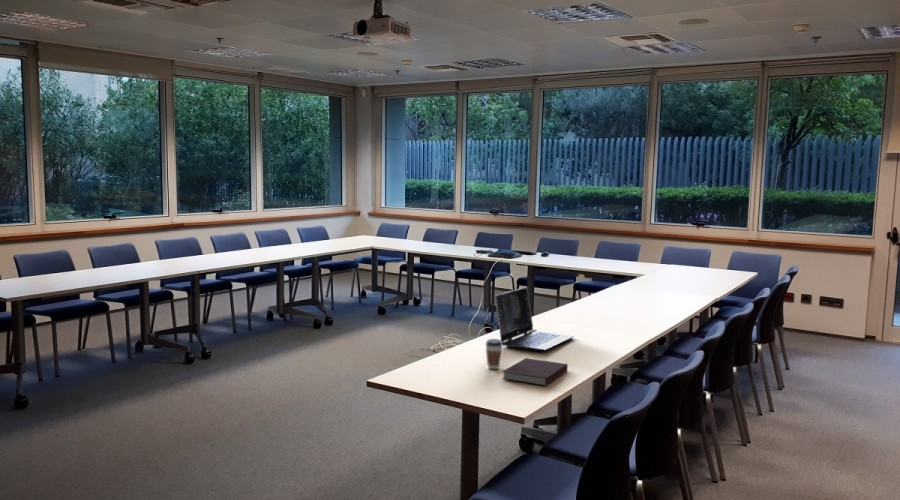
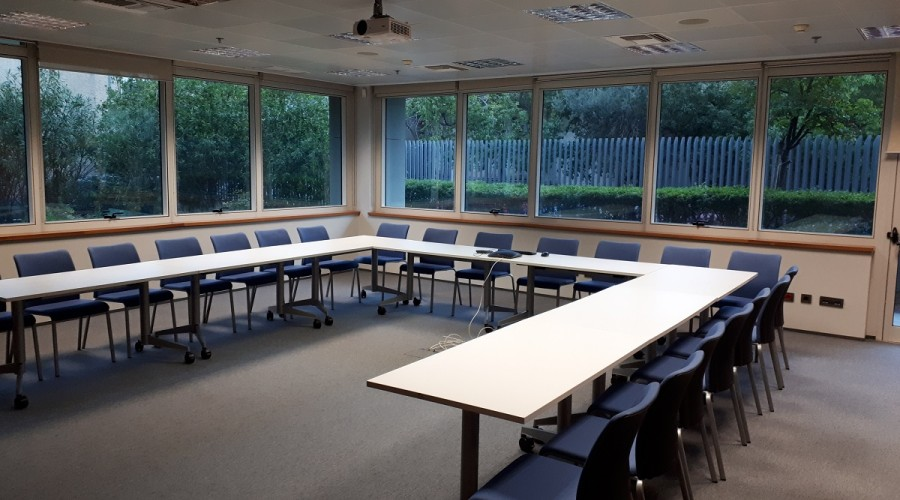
- coffee cup [485,338,503,370]
- laptop [494,286,575,352]
- notebook [501,357,569,387]
